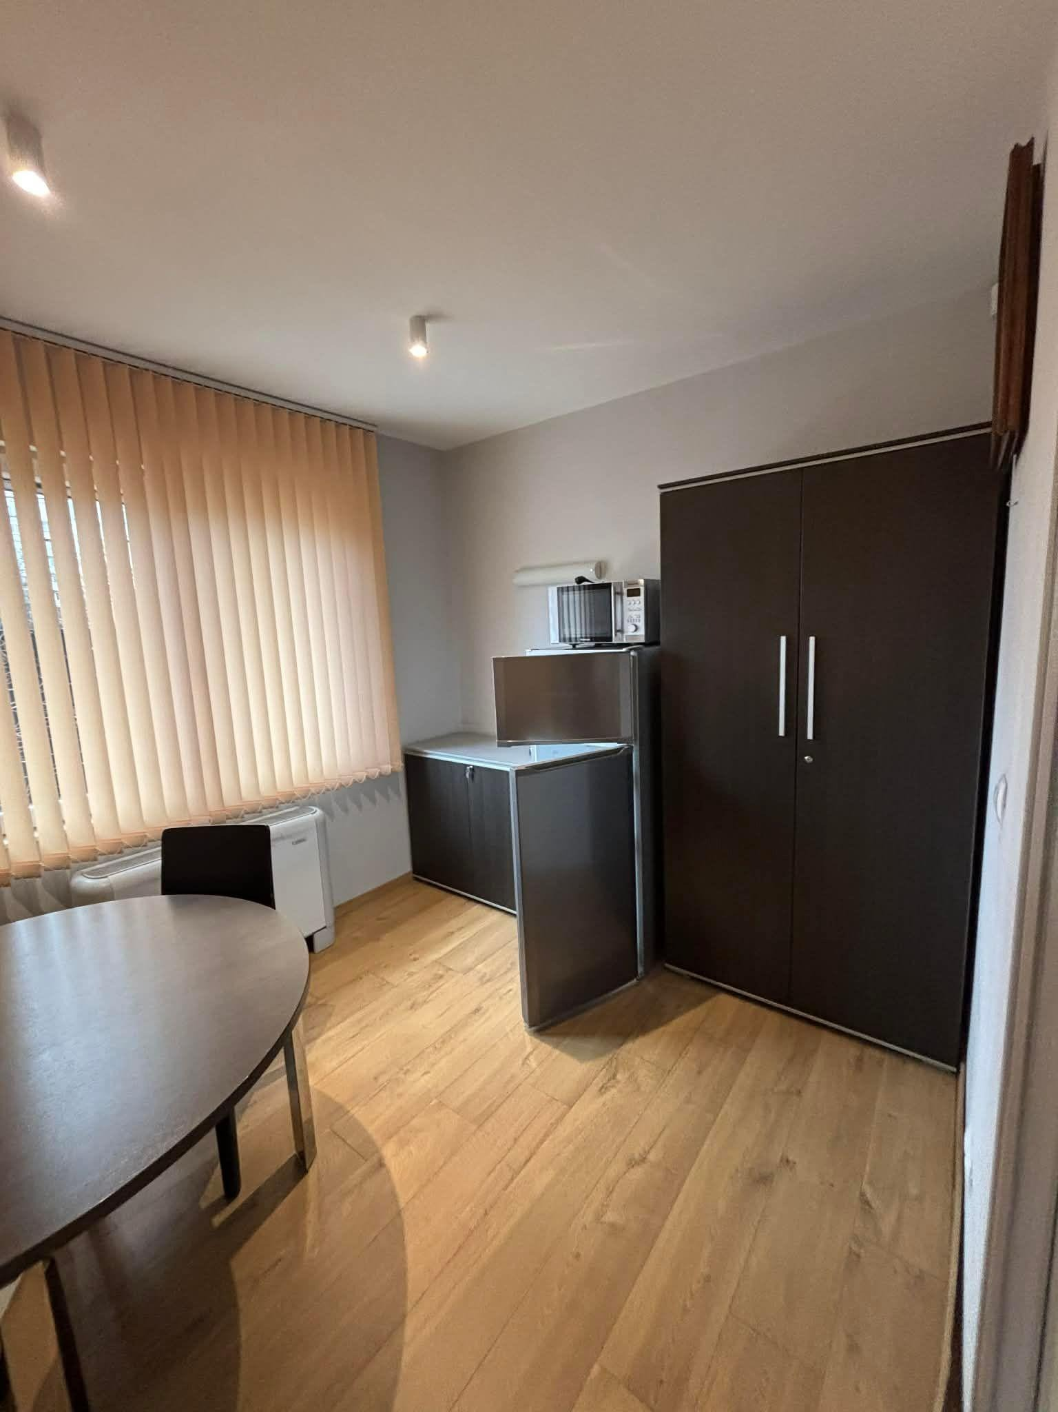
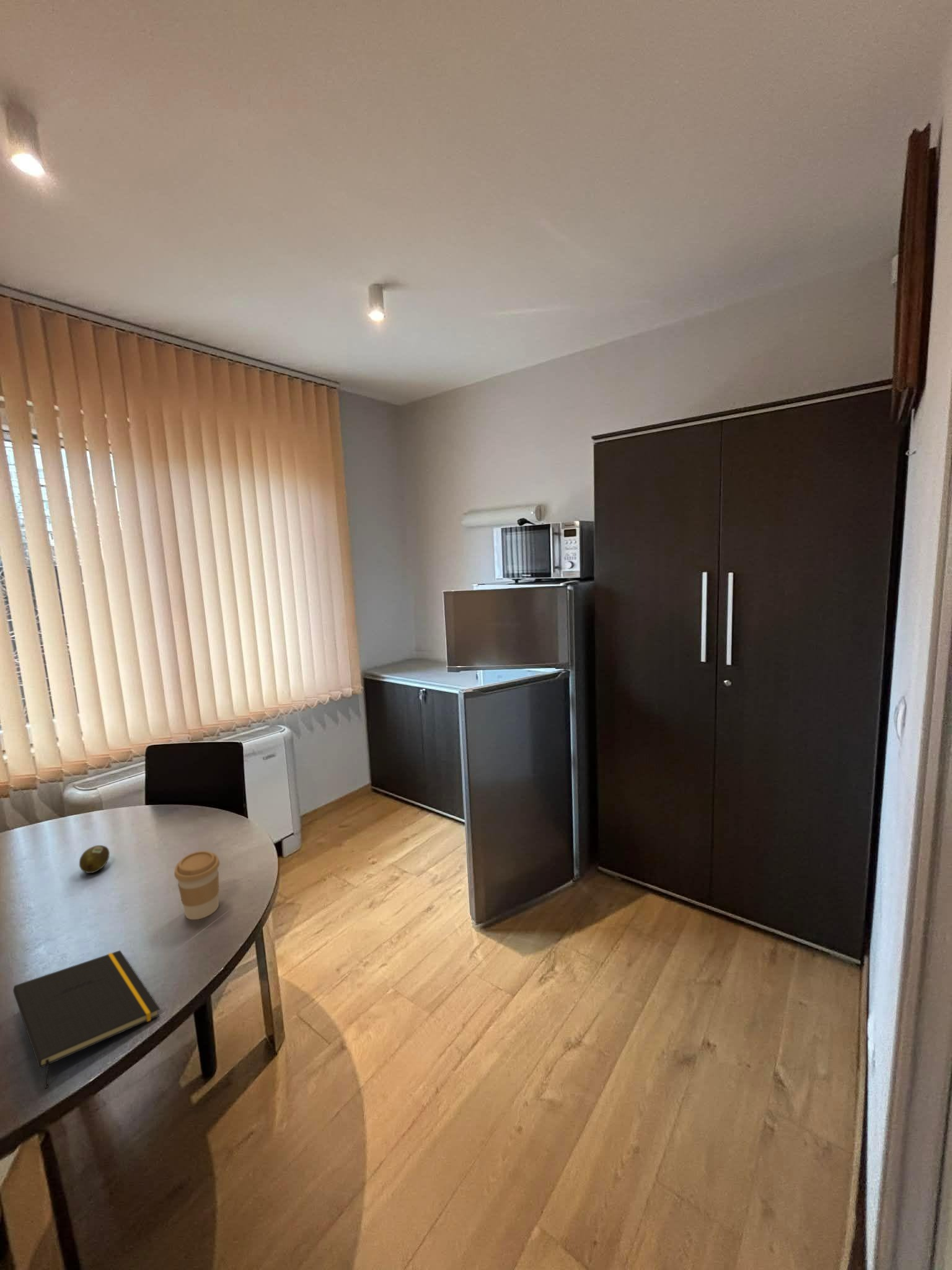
+ notepad [12,949,161,1090]
+ fruit [79,845,110,874]
+ coffee cup [174,850,221,920]
